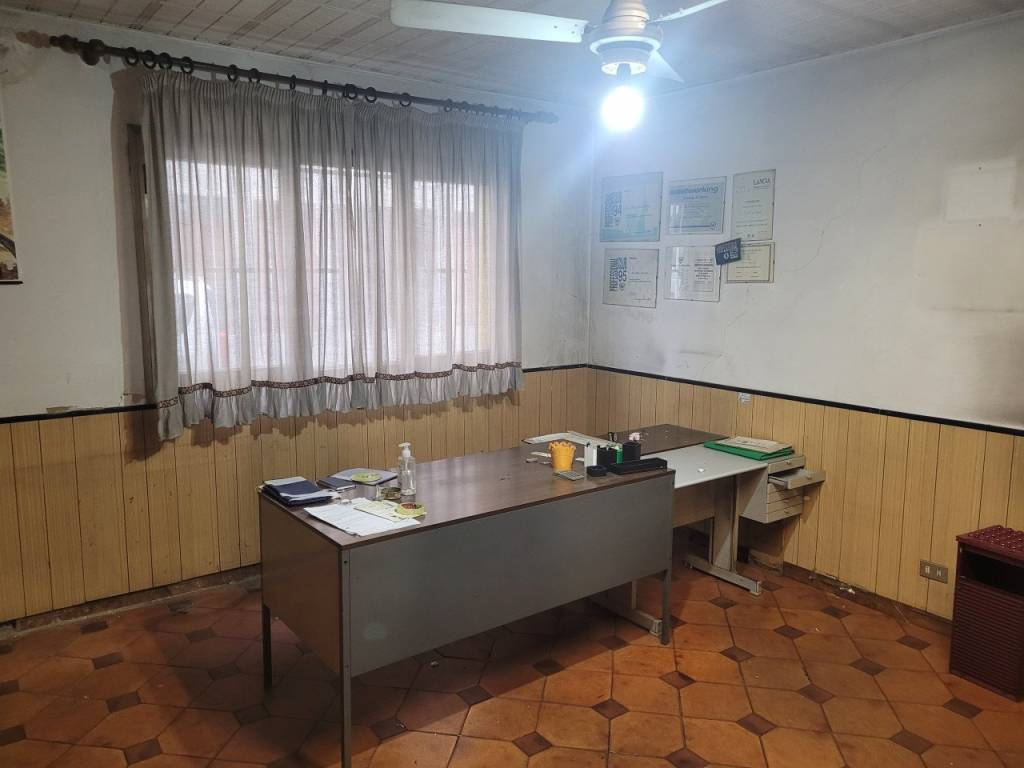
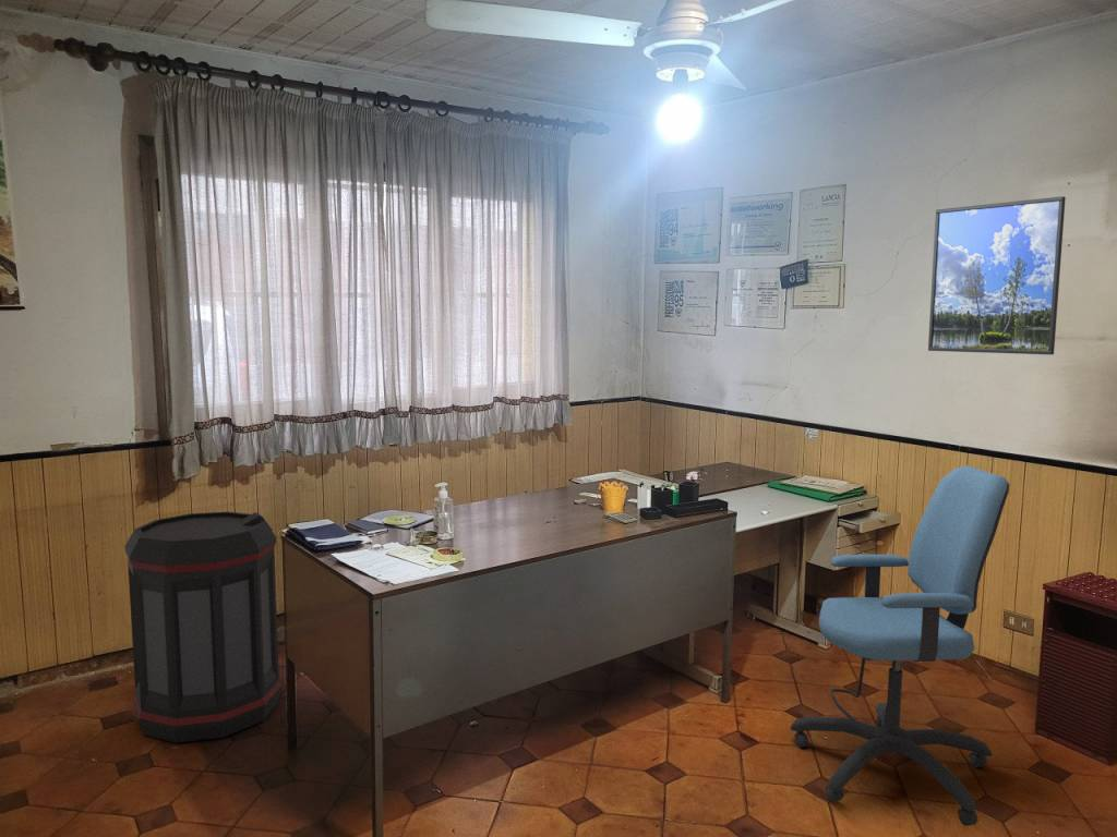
+ trash can [123,510,283,743]
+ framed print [927,195,1067,355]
+ office chair [789,464,1010,827]
